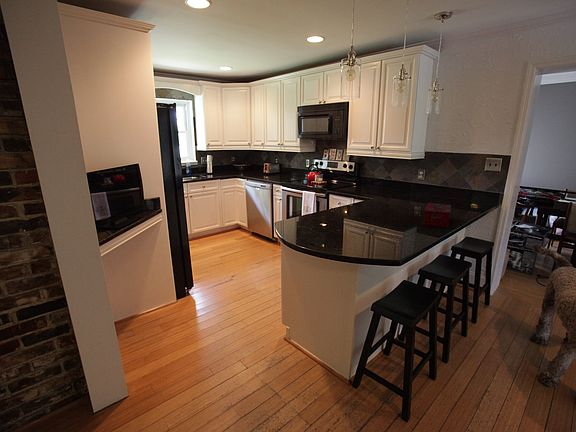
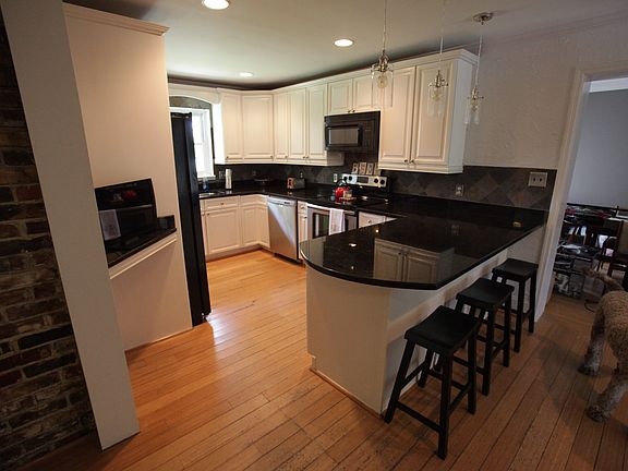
- tissue box [422,202,452,229]
